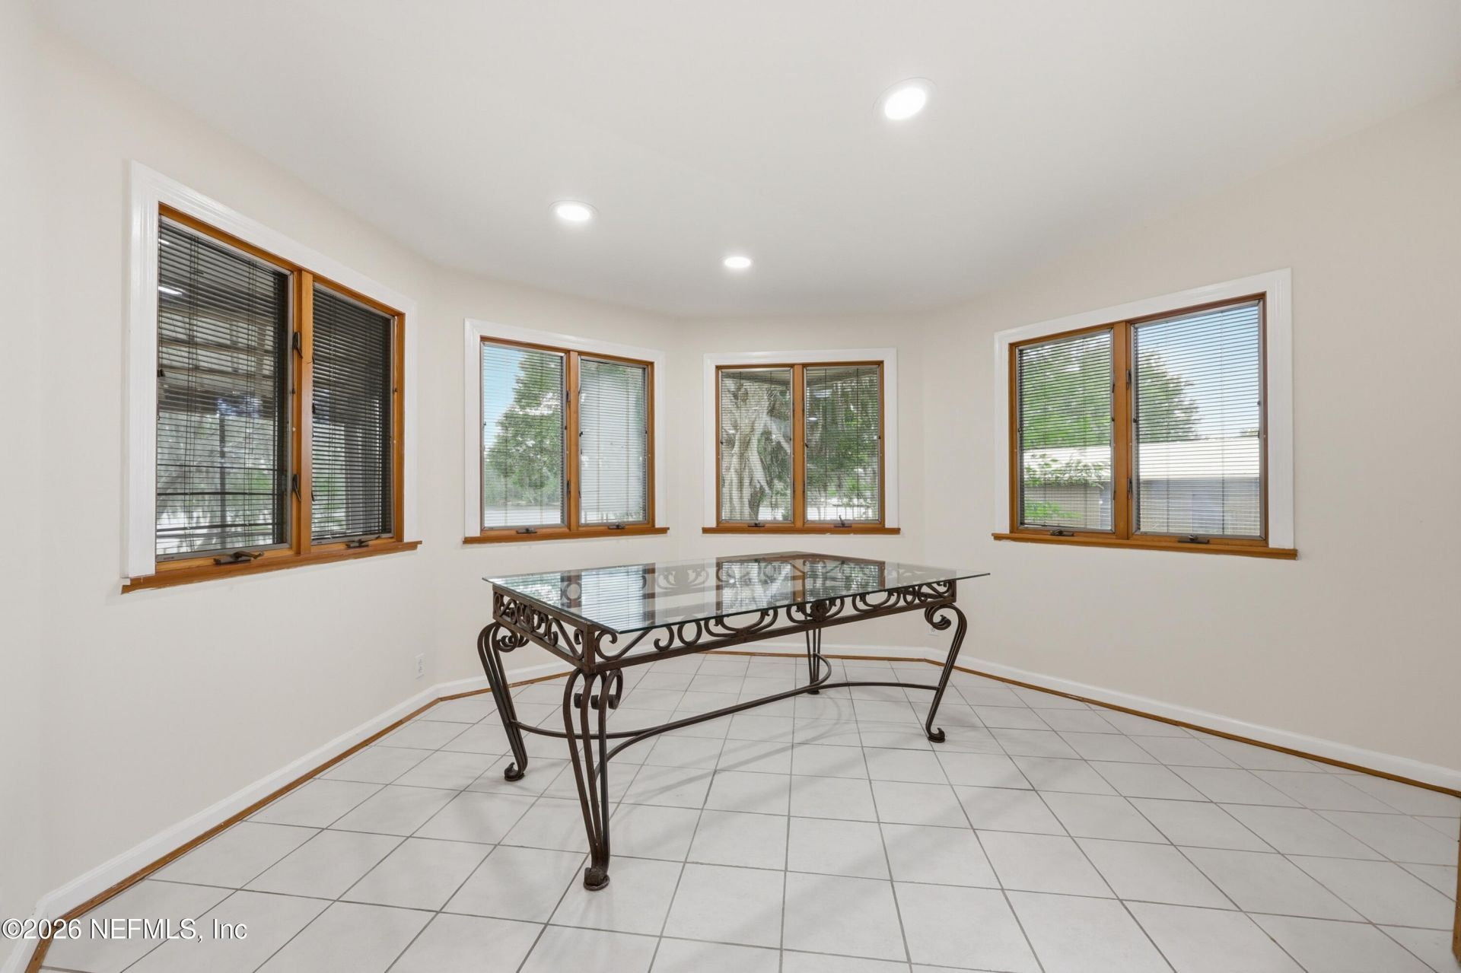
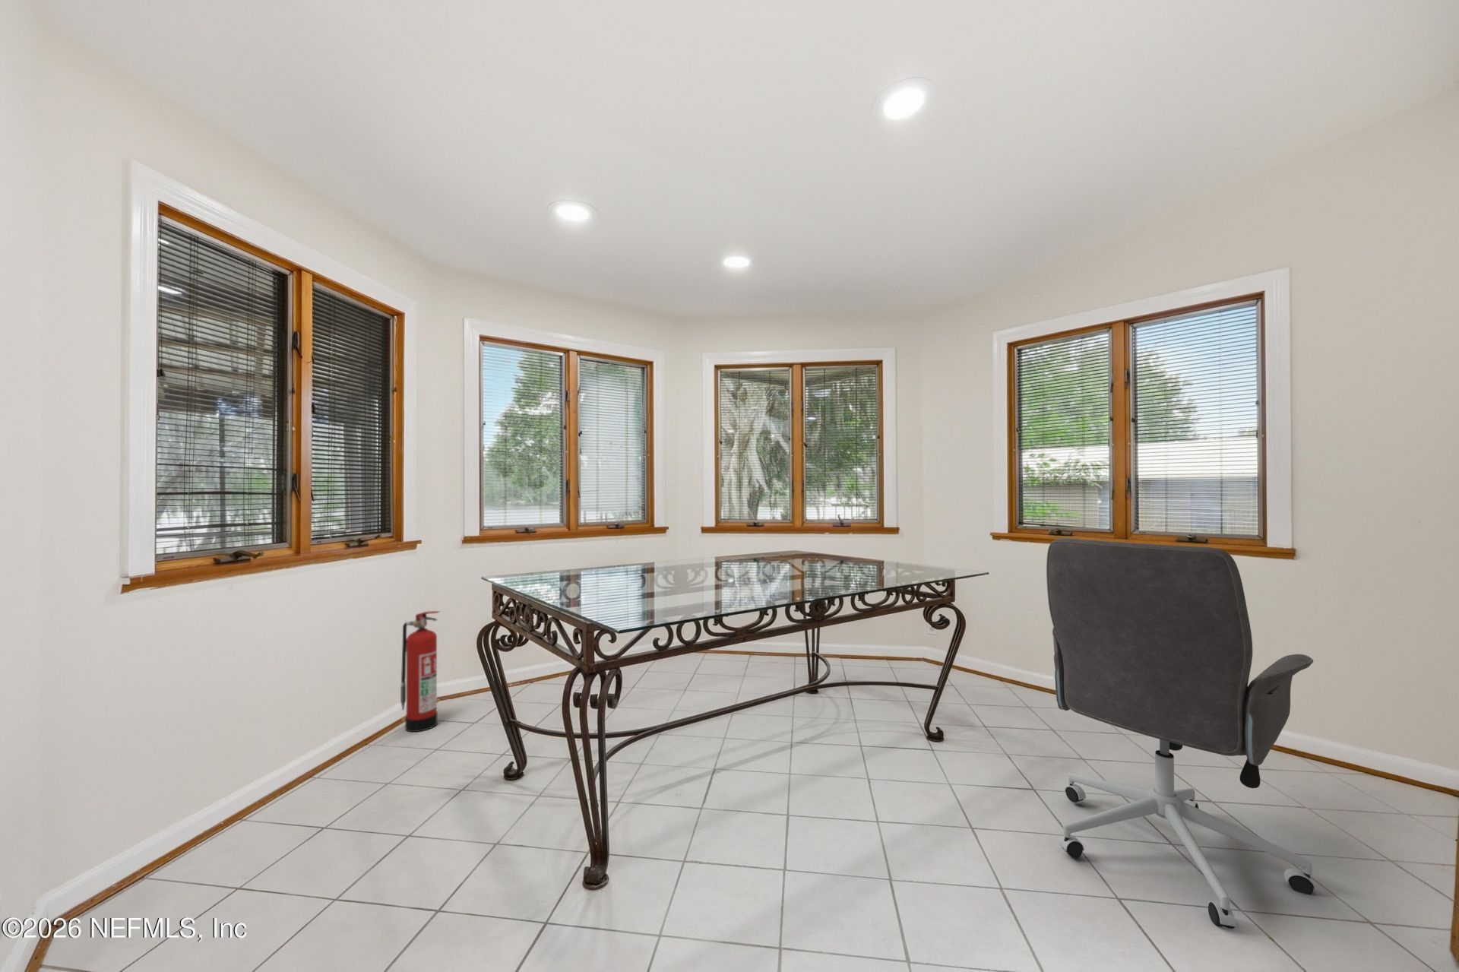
+ fire extinguisher [399,611,440,732]
+ office chair [1046,537,1317,930]
